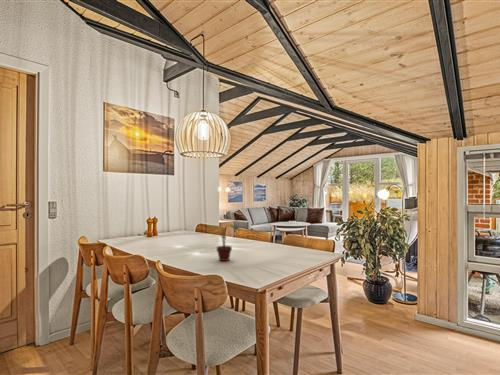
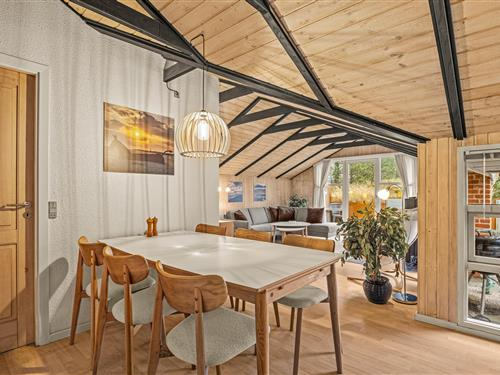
- potted plant [206,223,240,262]
